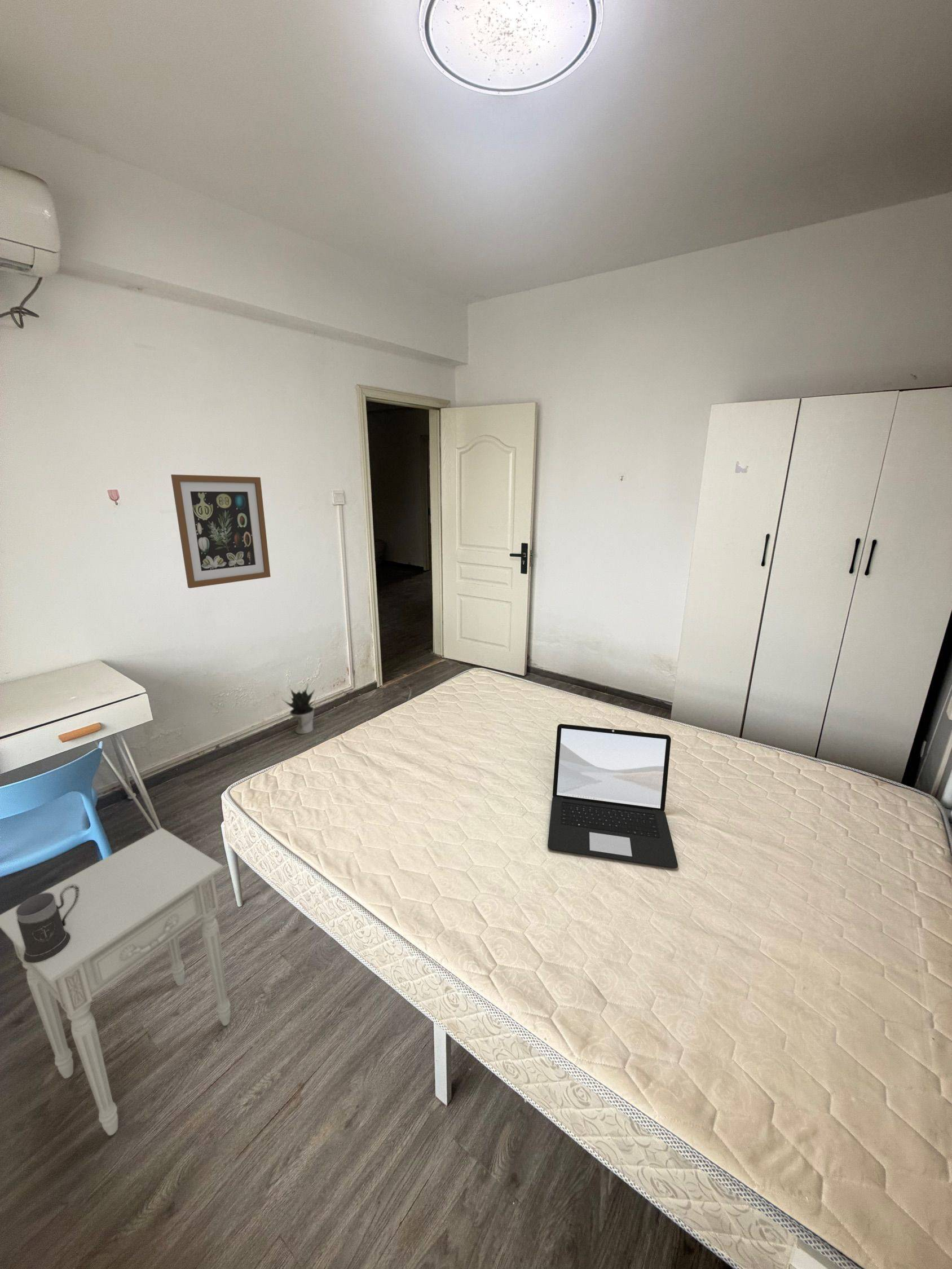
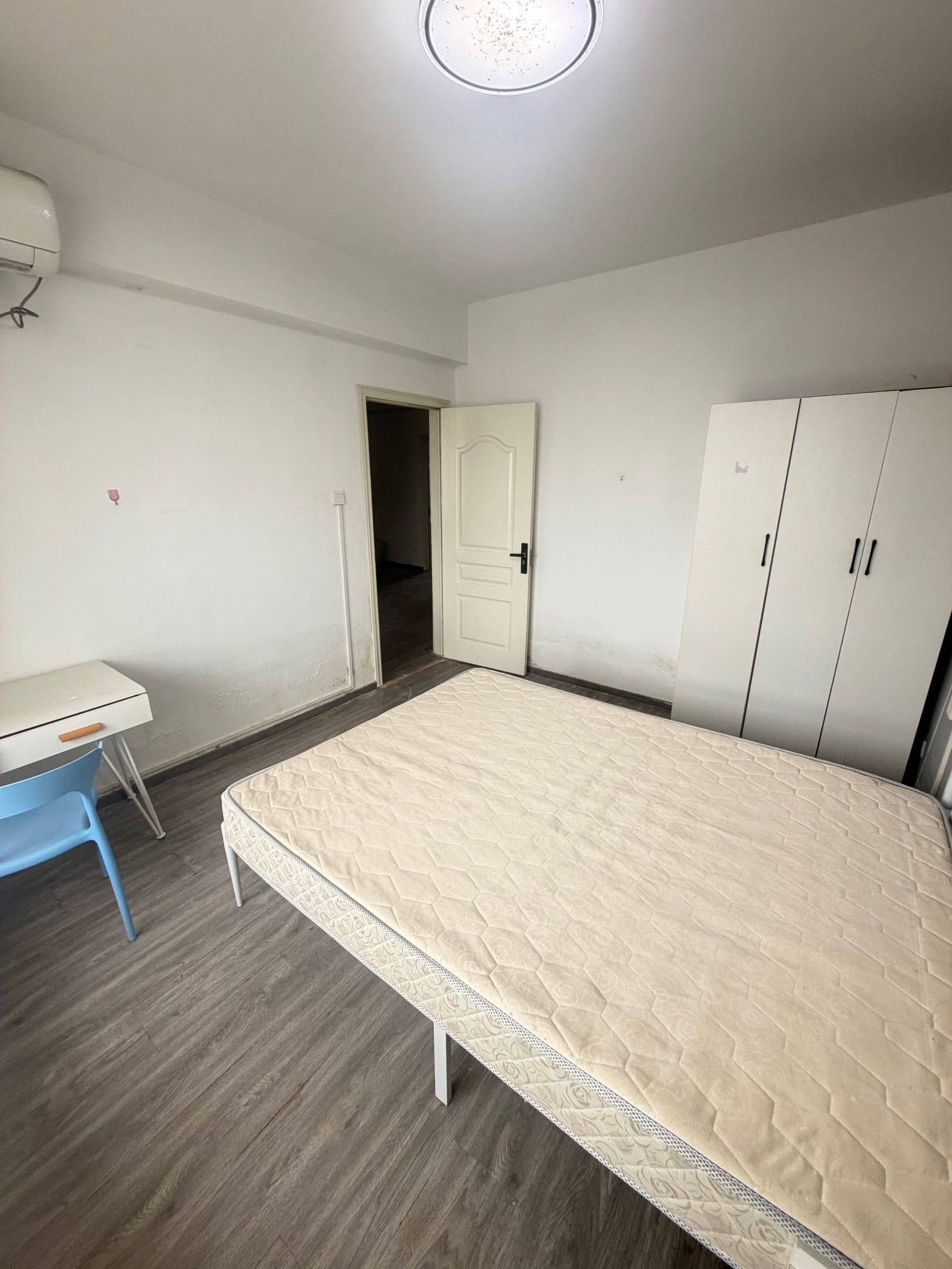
- wall art [170,474,271,589]
- mug [16,885,80,963]
- laptop [547,723,678,869]
- nightstand [0,827,231,1136]
- potted plant [281,682,316,734]
